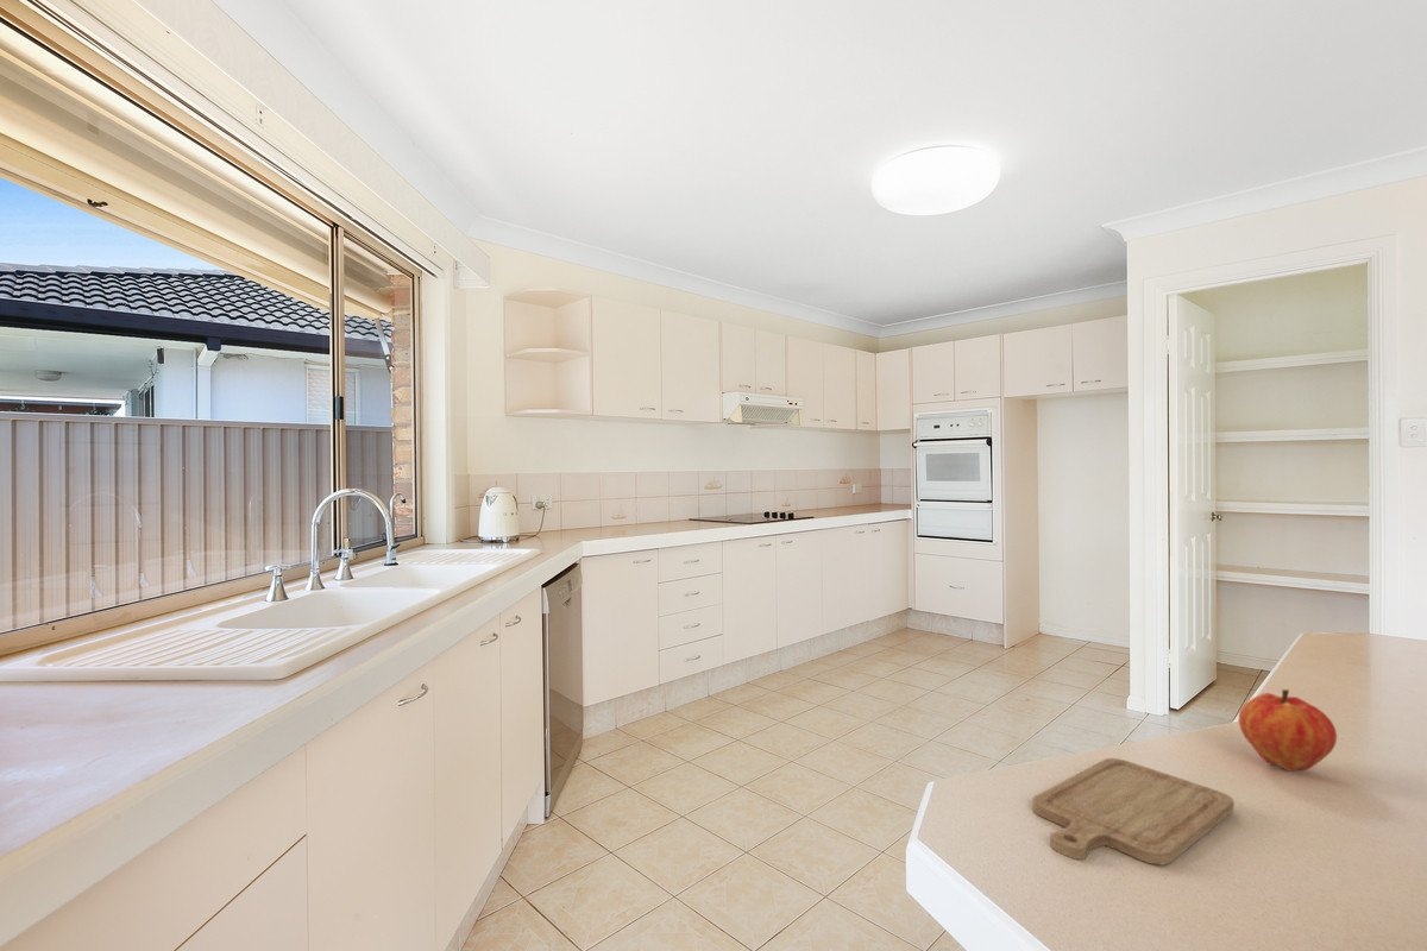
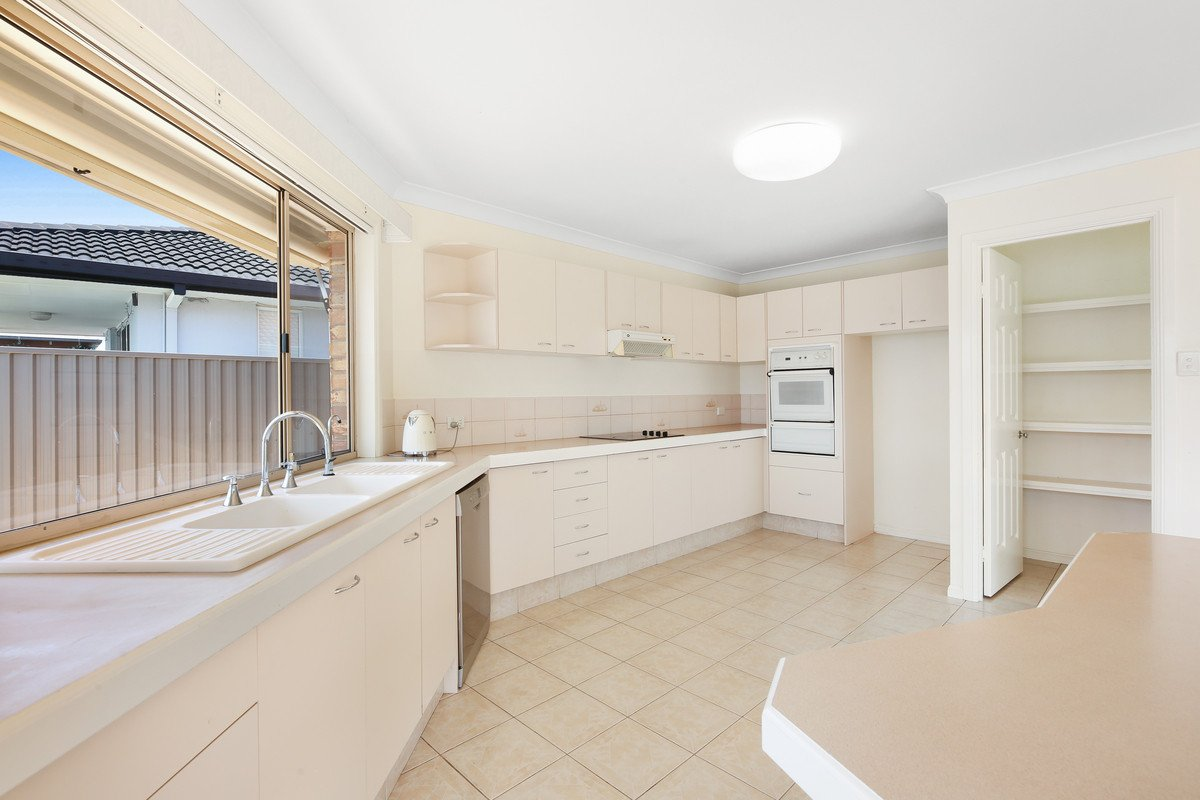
- fruit [1237,687,1338,773]
- chopping board [1031,757,1236,865]
